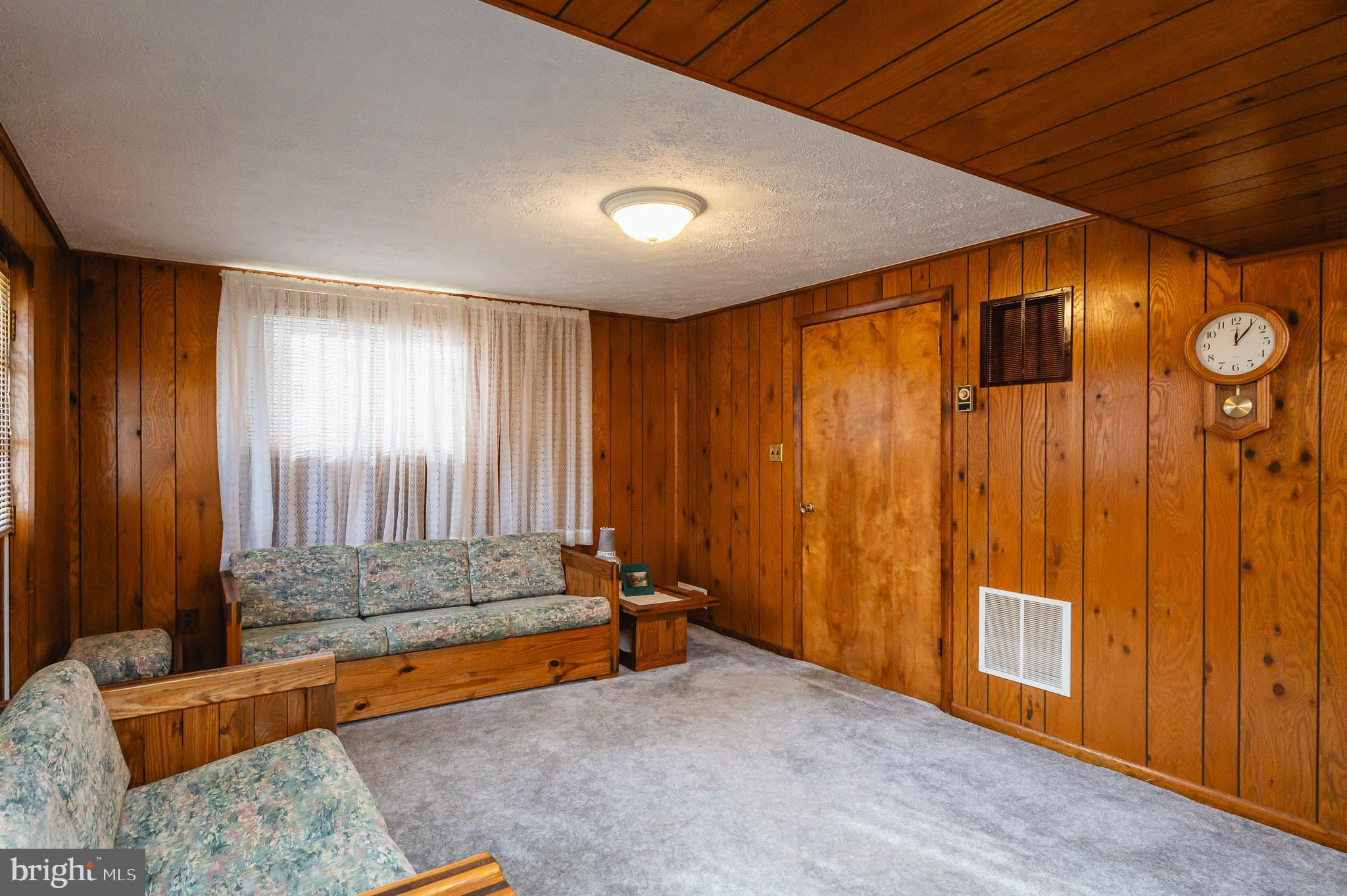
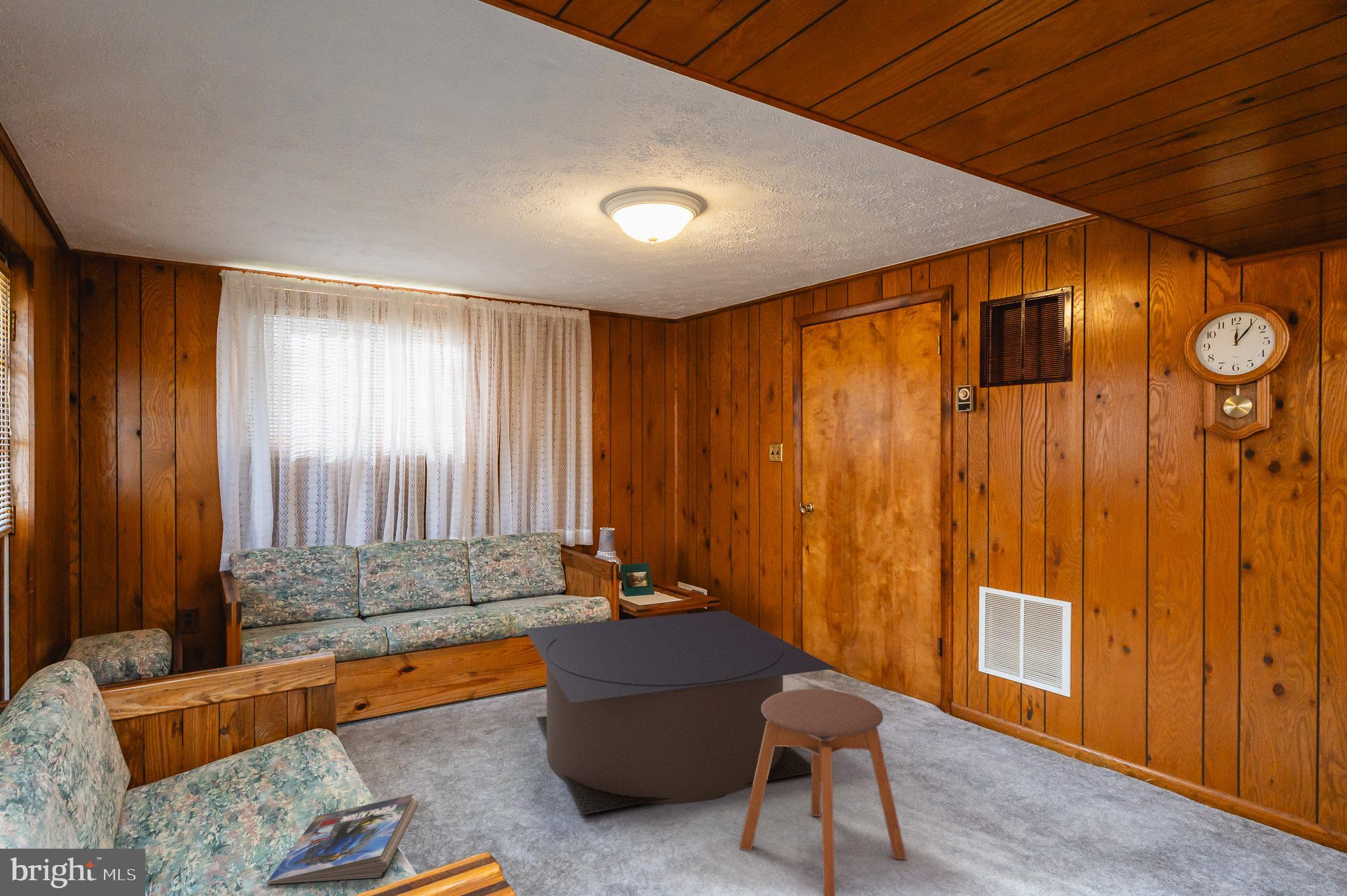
+ magazine [266,794,420,885]
+ coffee table [524,610,837,815]
+ stool [739,688,908,896]
